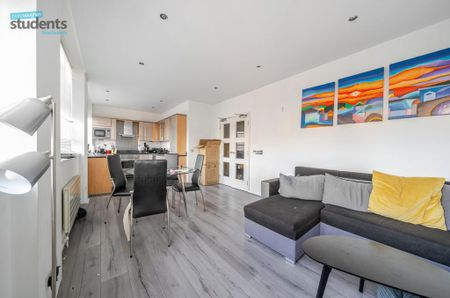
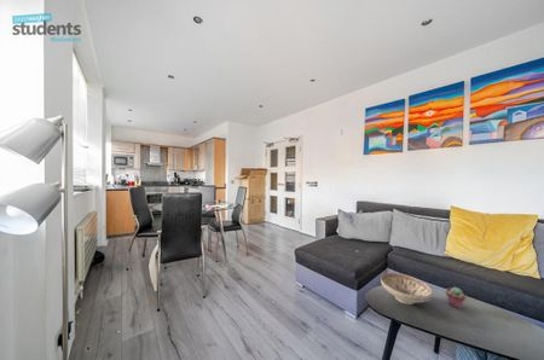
+ potted succulent [445,286,467,310]
+ decorative bowl [380,272,433,306]
